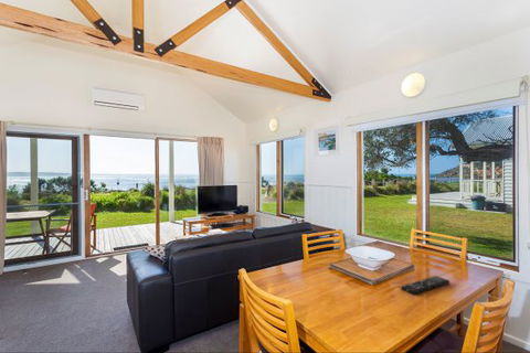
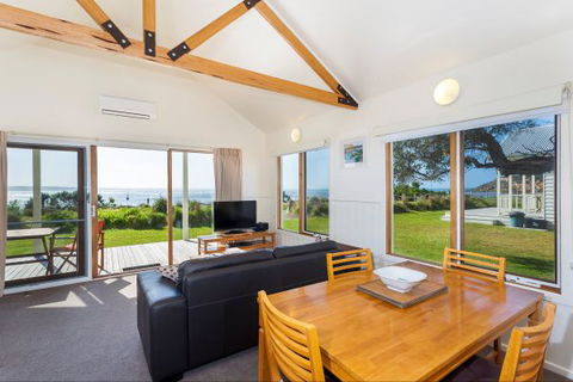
- remote control [400,275,451,296]
